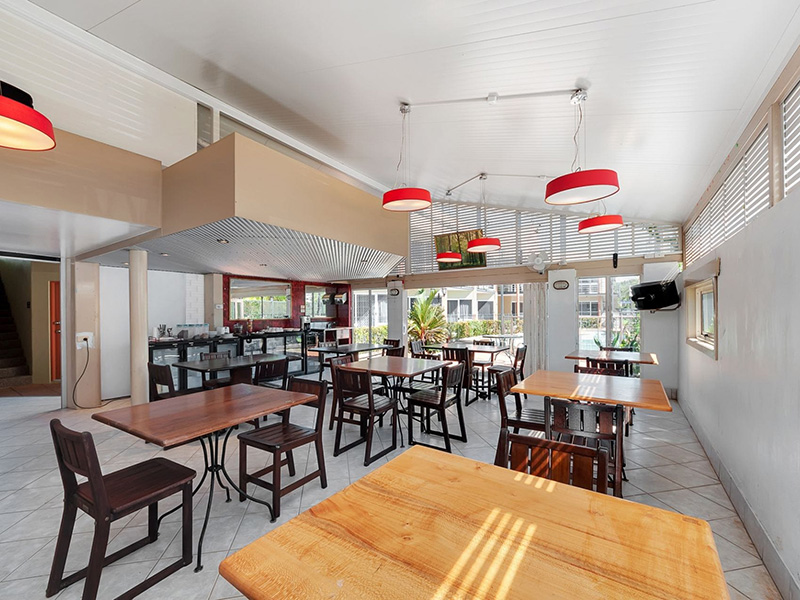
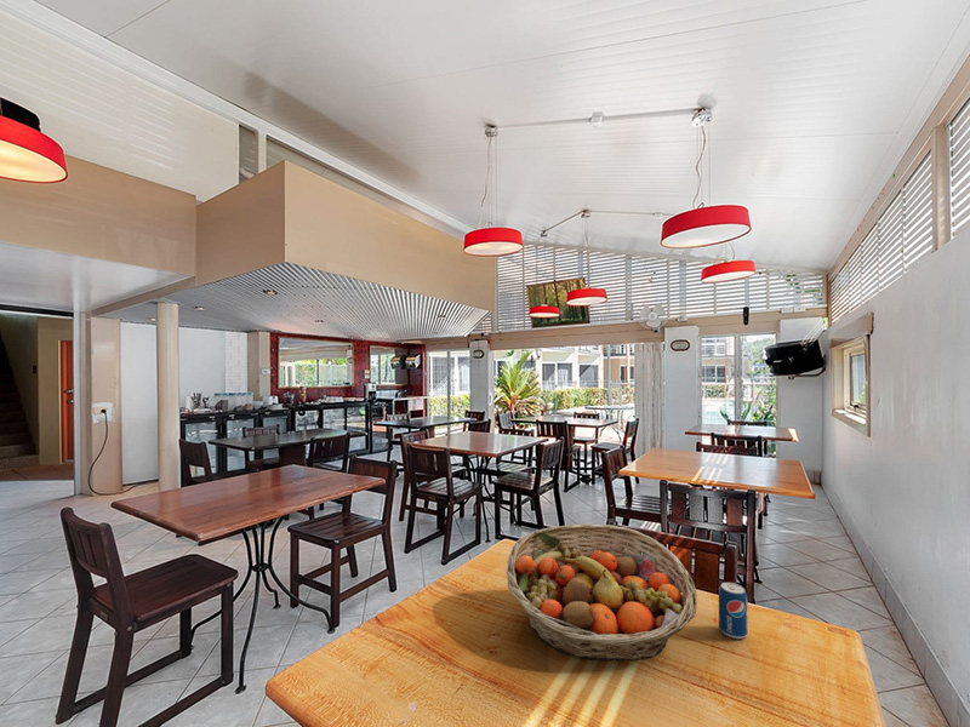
+ fruit basket [506,522,698,662]
+ beverage can [718,582,748,640]
